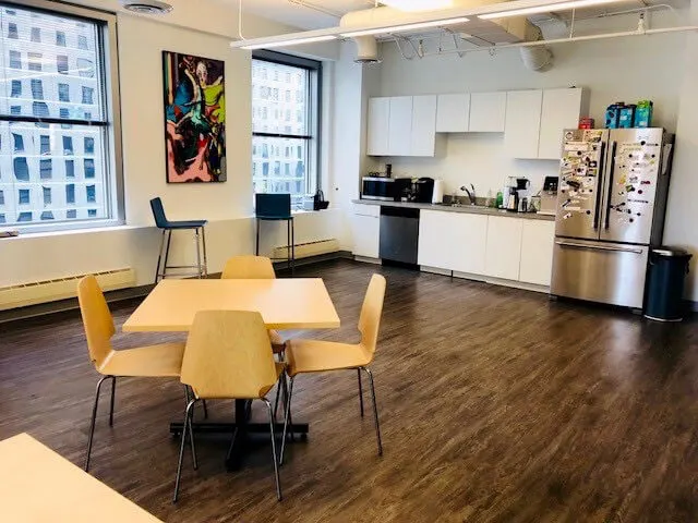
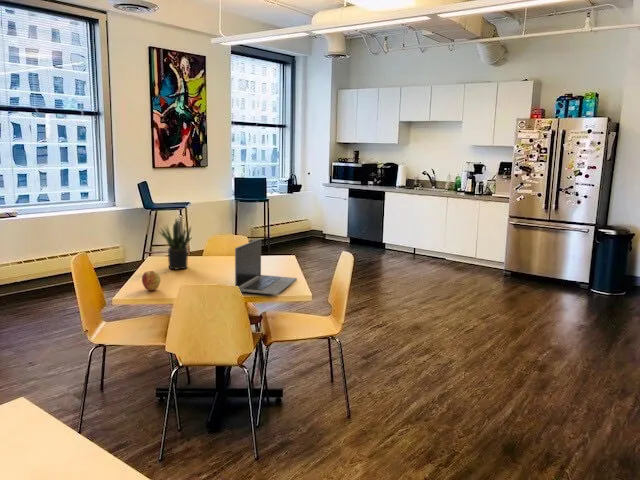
+ potted plant [157,217,193,271]
+ laptop [234,237,298,296]
+ apple [141,270,161,292]
